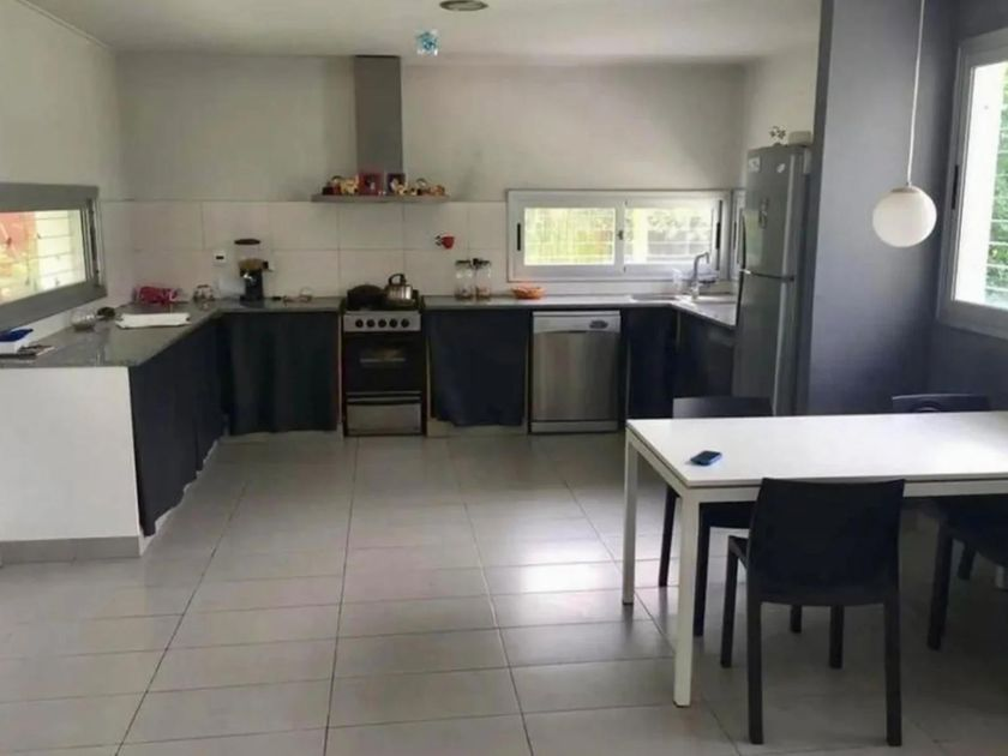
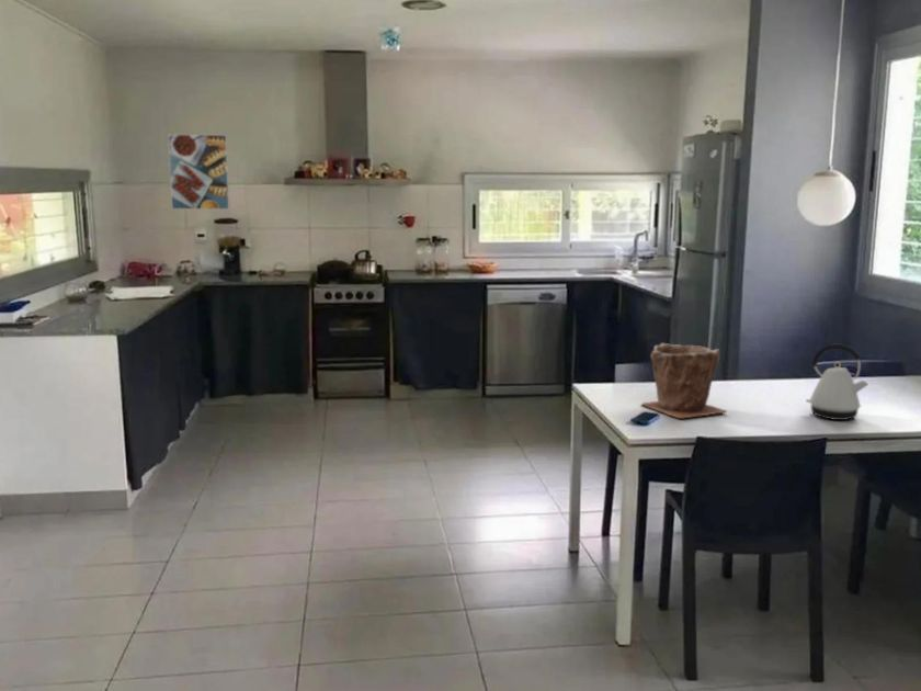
+ plant pot [640,342,729,420]
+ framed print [167,133,230,211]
+ kettle [805,343,869,421]
